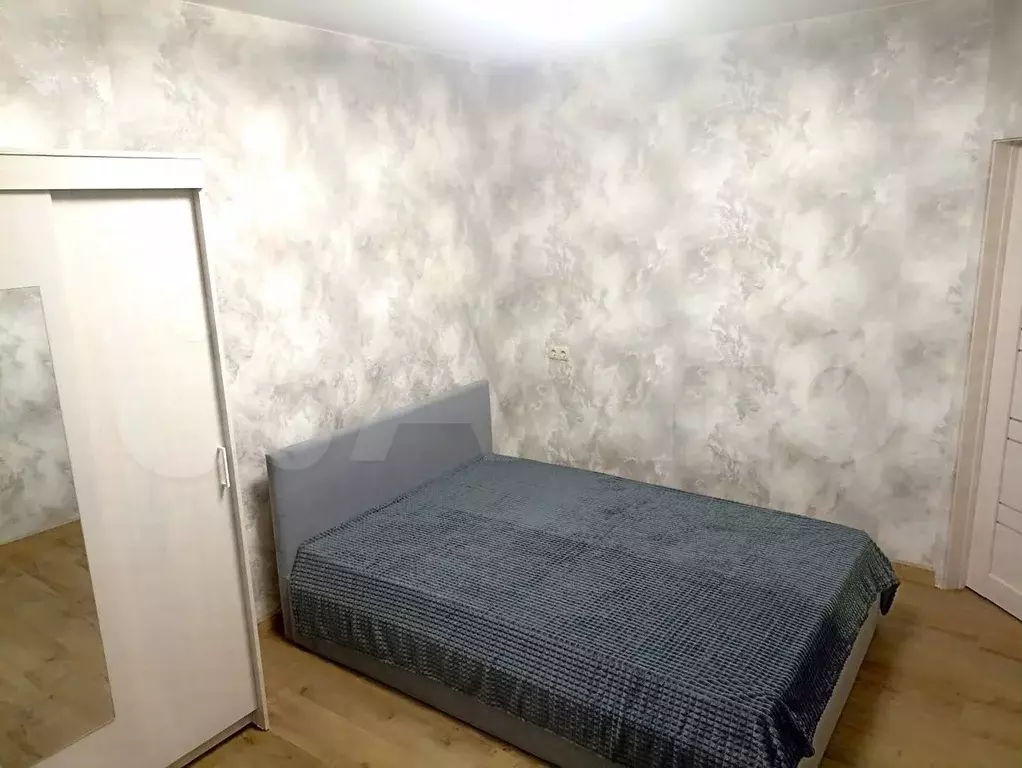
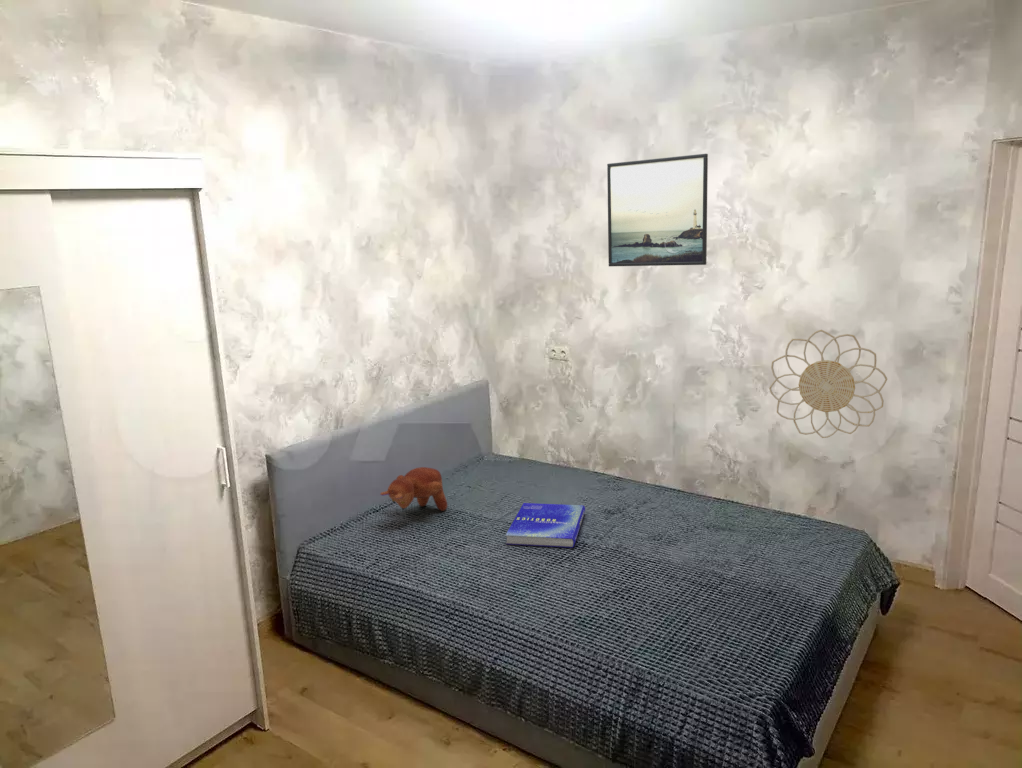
+ decorative wall piece [768,329,888,439]
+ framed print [606,153,709,267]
+ book [505,502,586,549]
+ toy [379,466,448,512]
